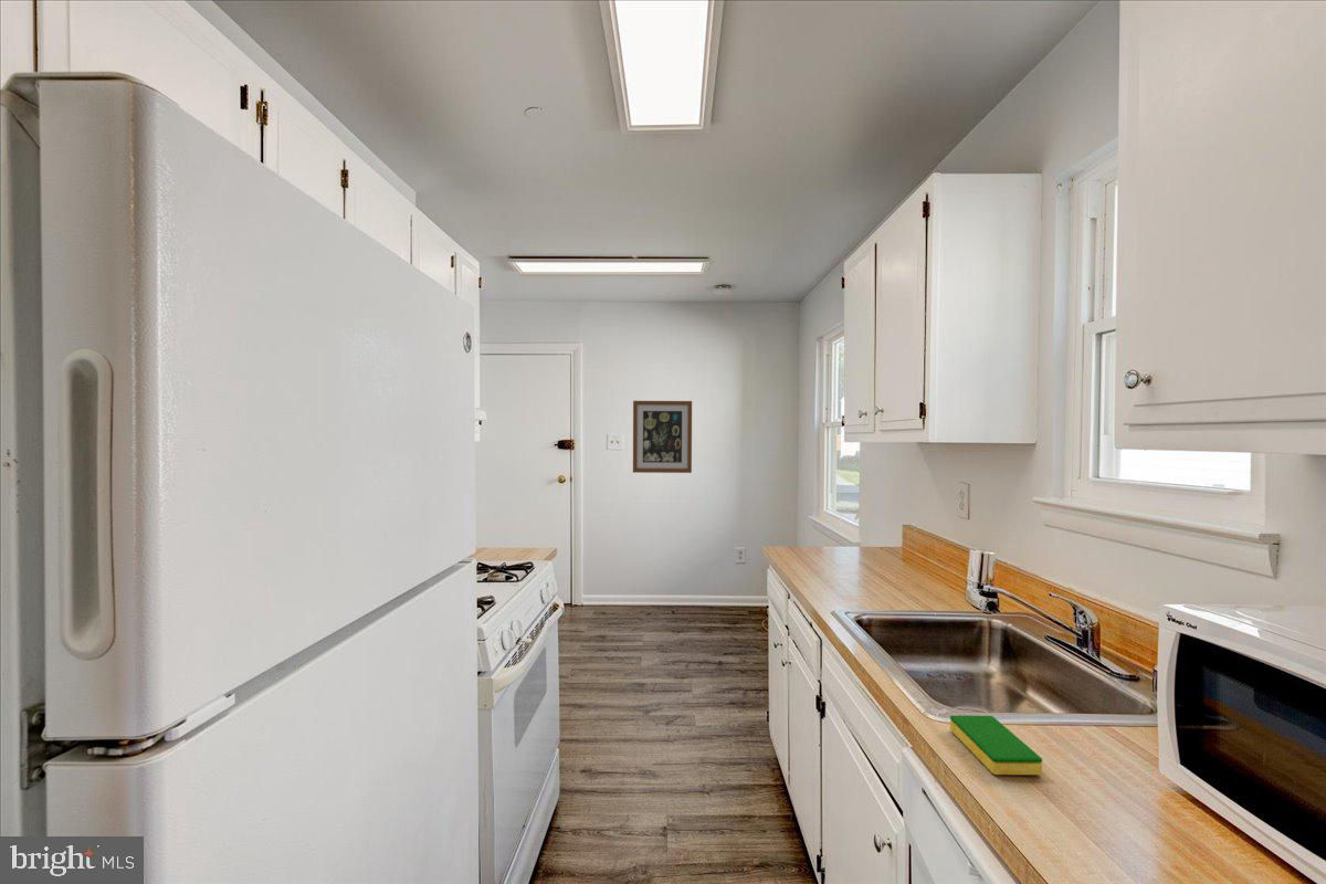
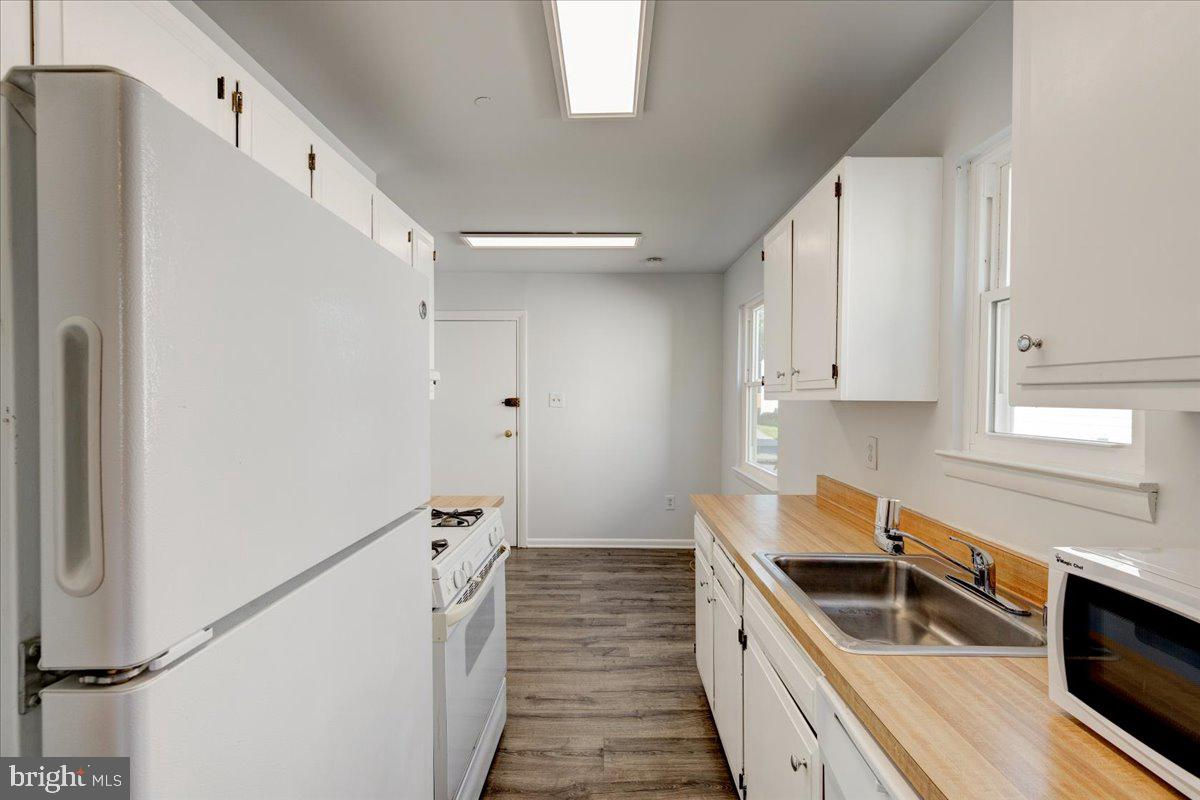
- wall art [632,400,693,474]
- dish sponge [949,715,1043,776]
